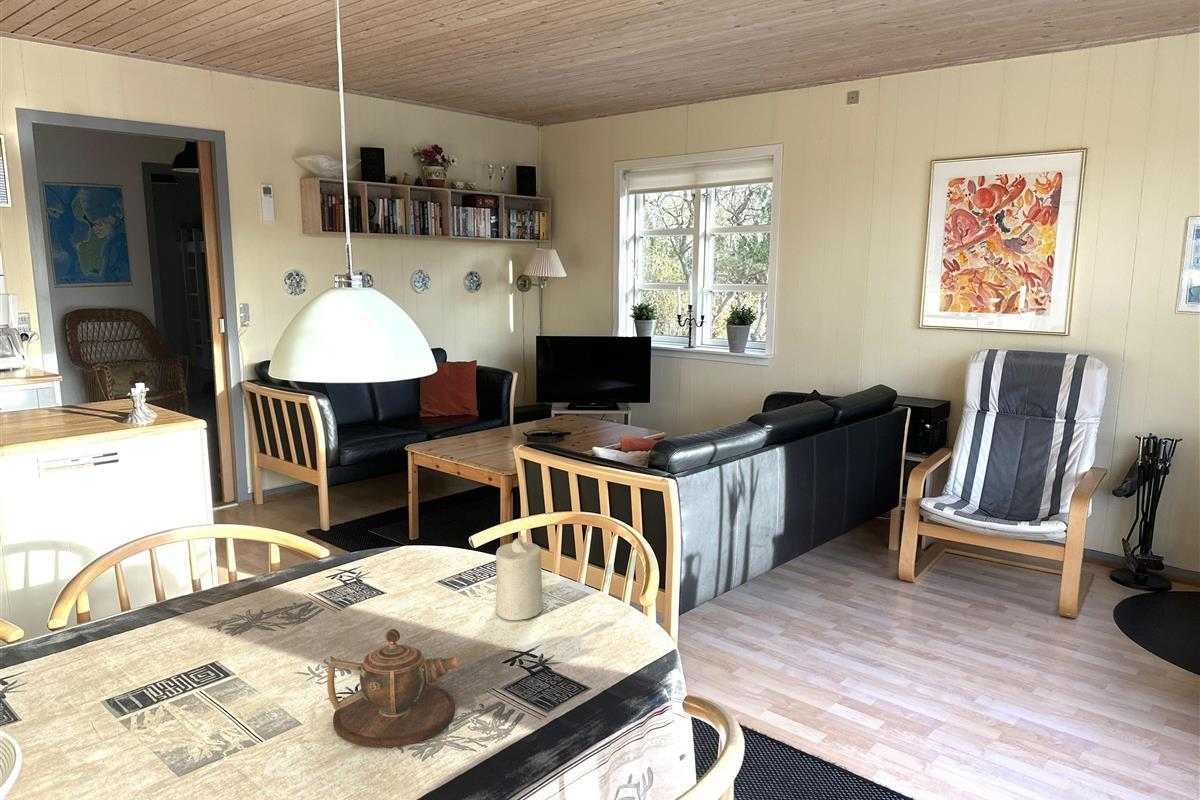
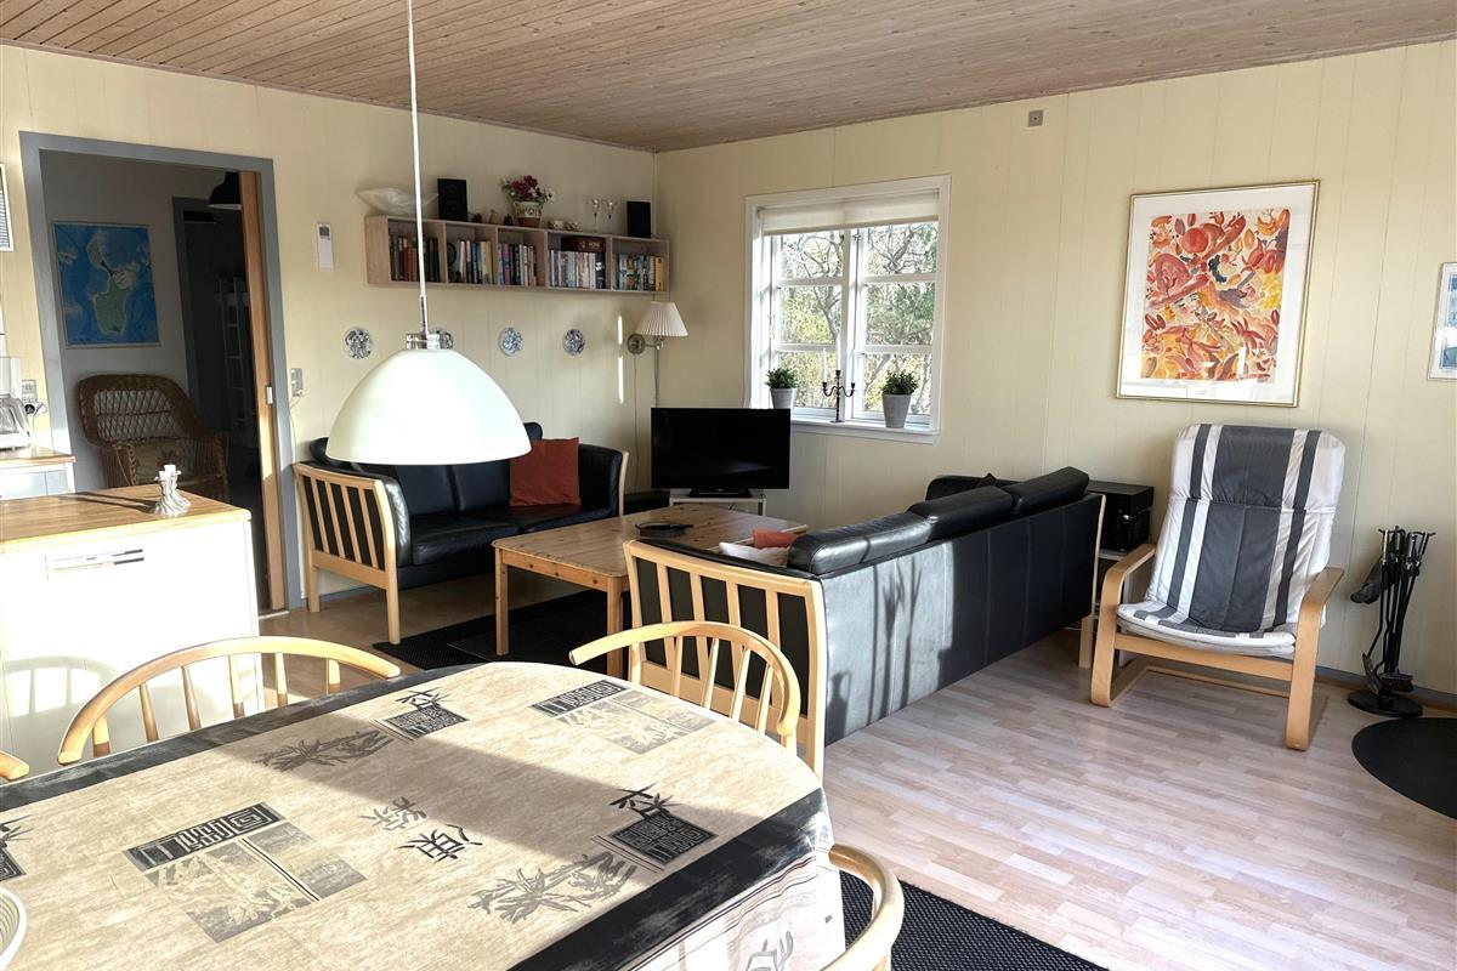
- teapot [326,628,458,749]
- candle [495,536,544,621]
